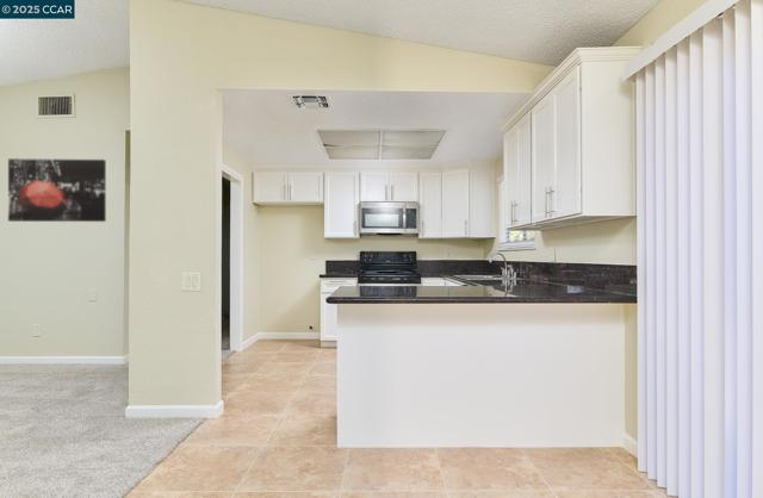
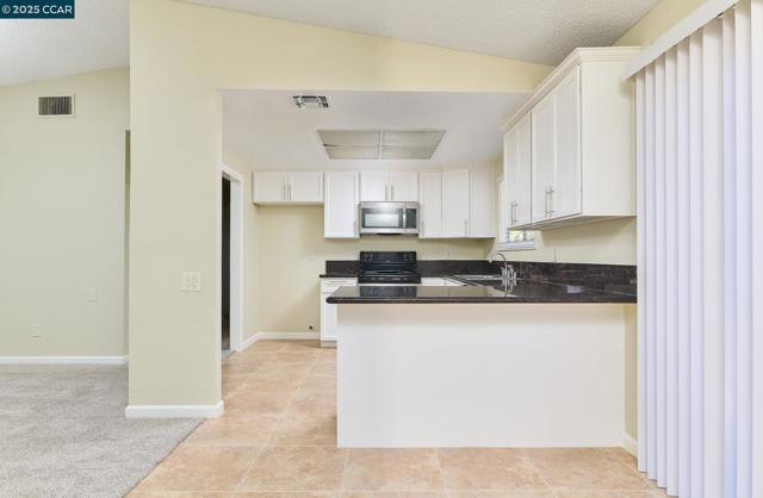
- wall art [7,157,107,223]
